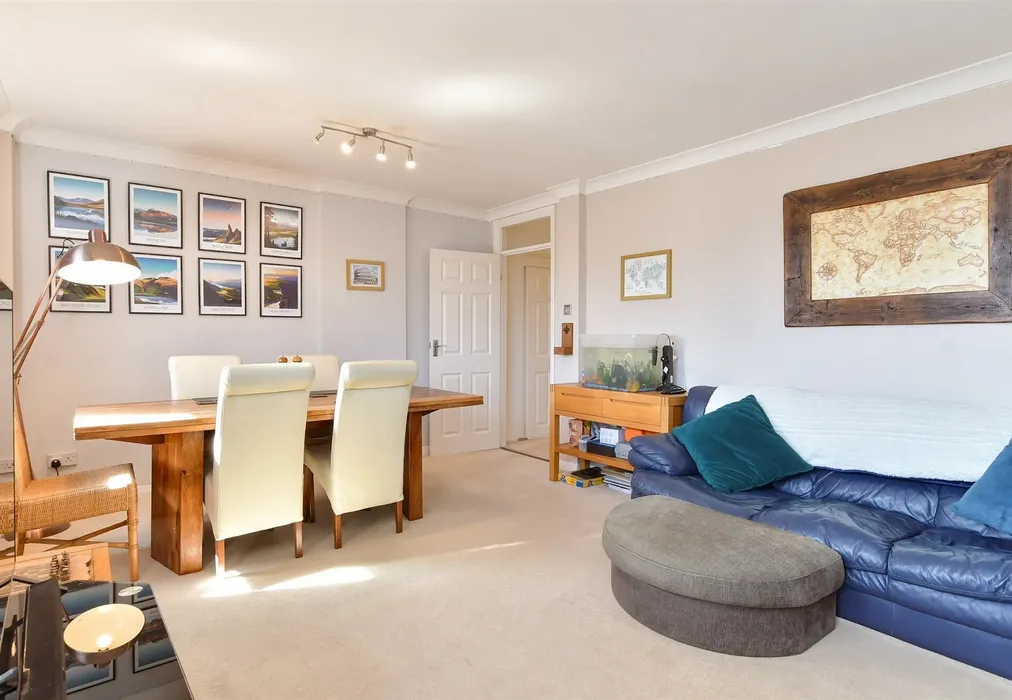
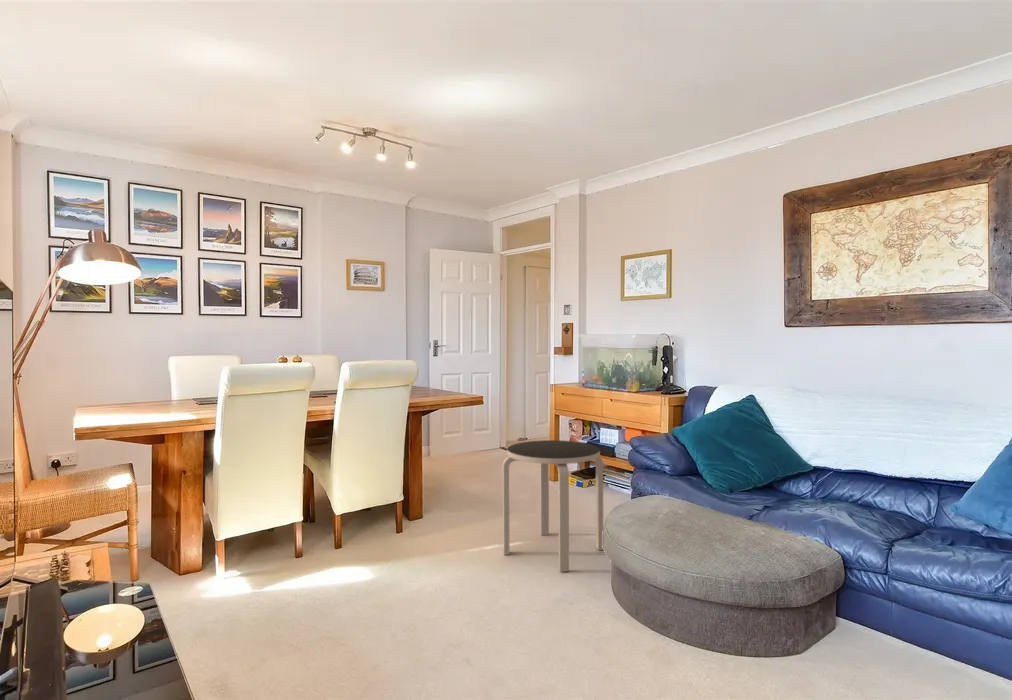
+ side table [502,439,604,573]
